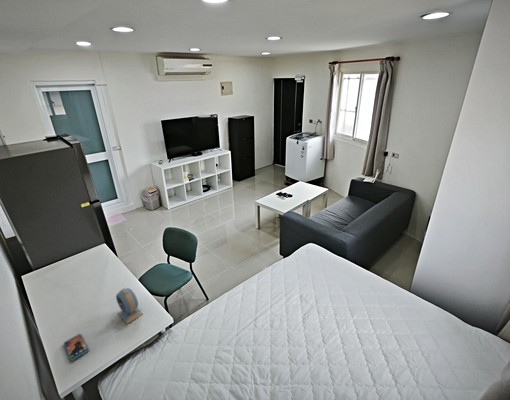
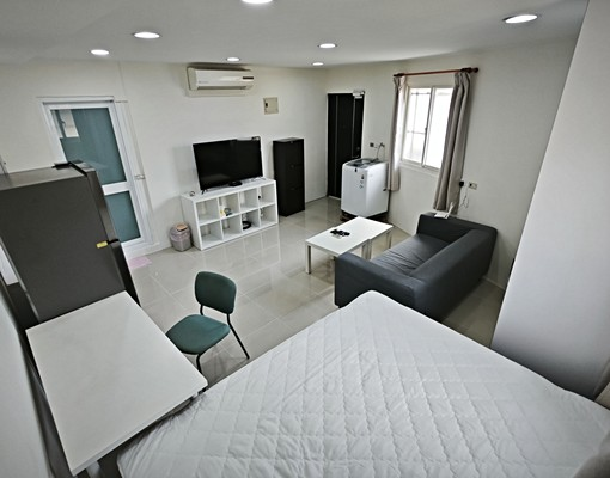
- smartphone [63,333,90,362]
- alarm clock [115,287,144,325]
